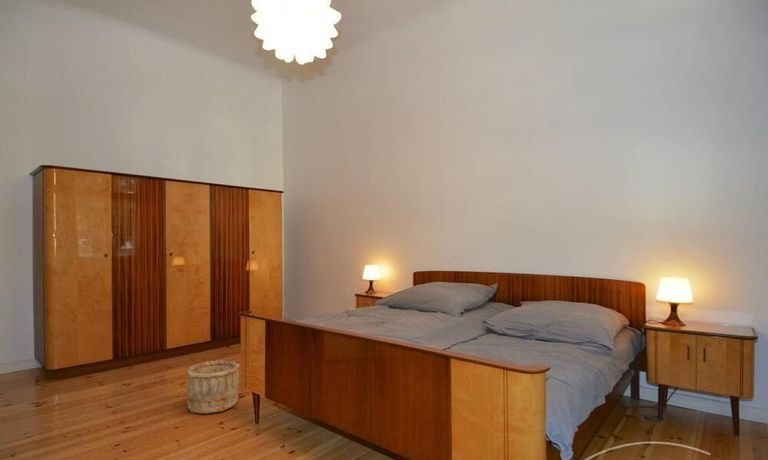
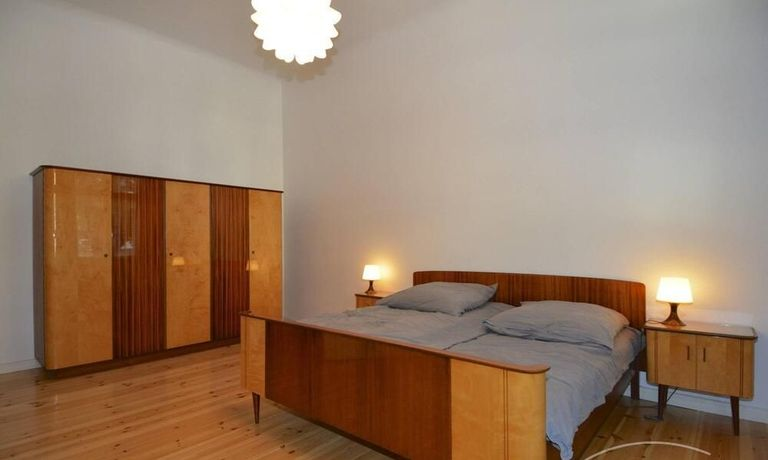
- wooden bucket [185,359,241,415]
